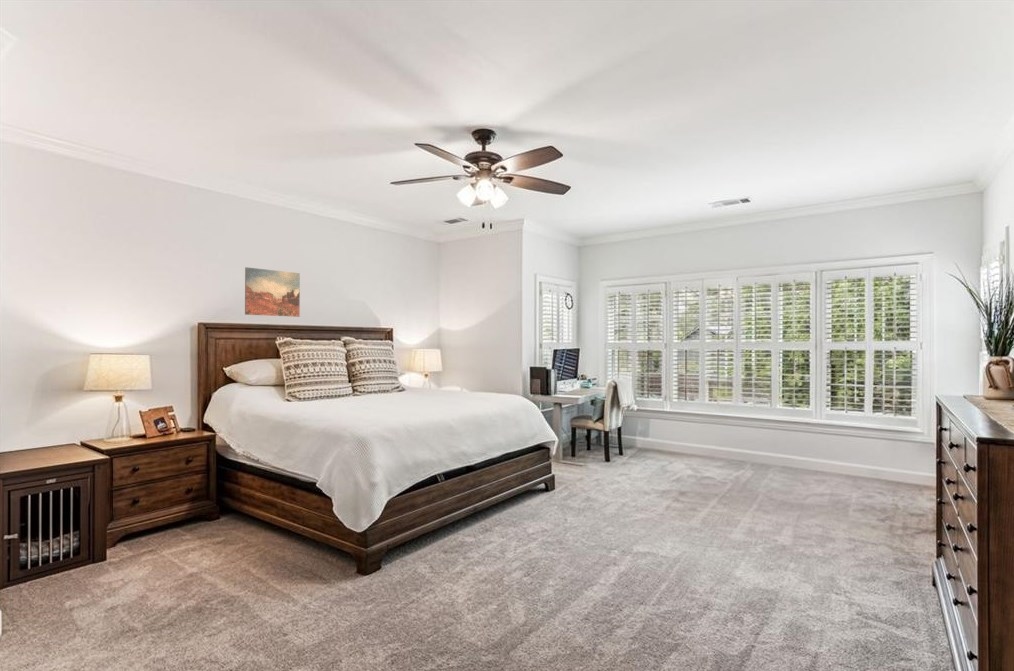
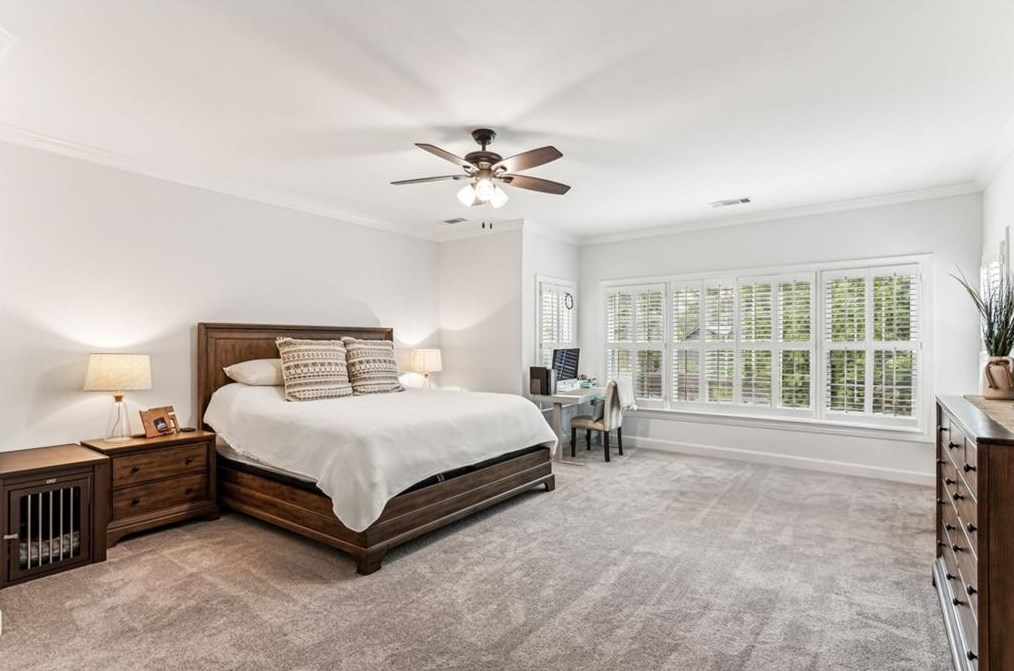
- wall art [244,266,301,318]
